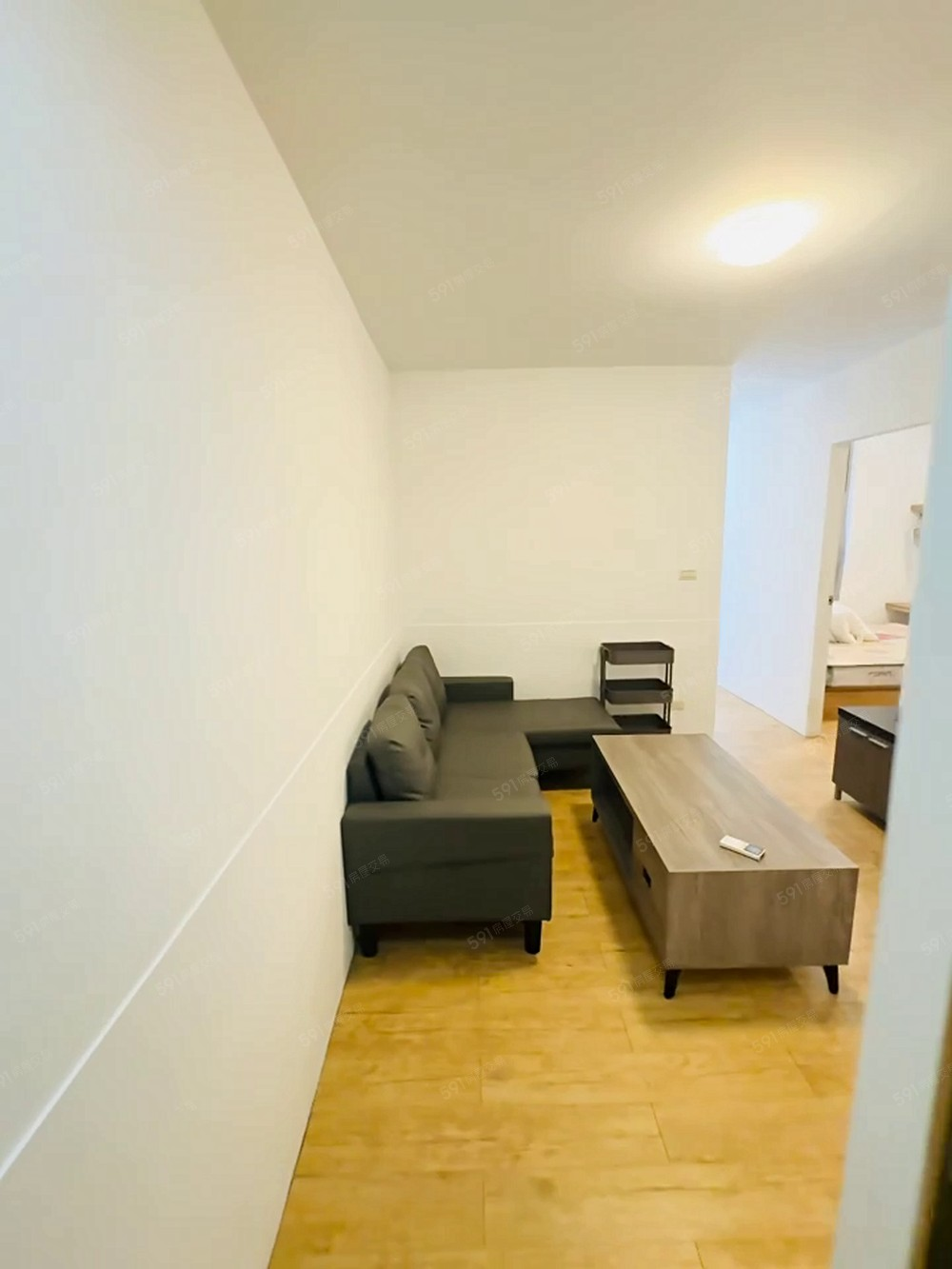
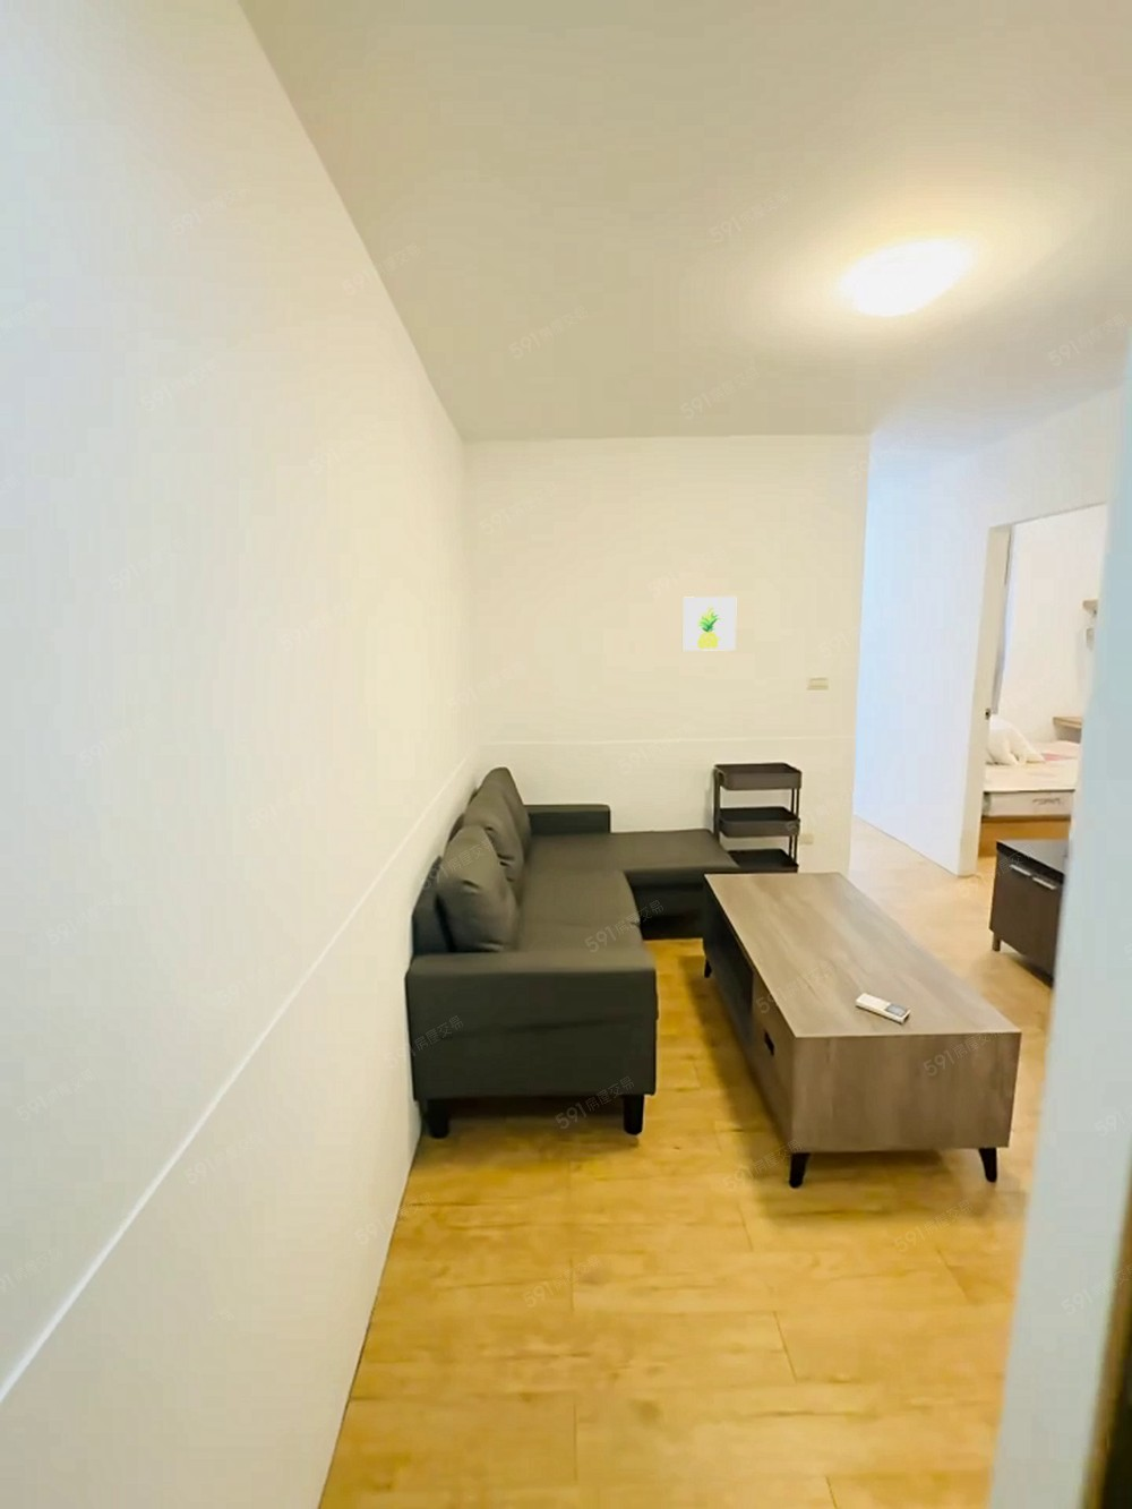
+ wall art [681,596,737,652]
